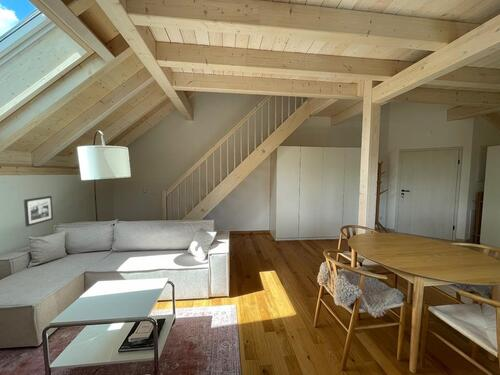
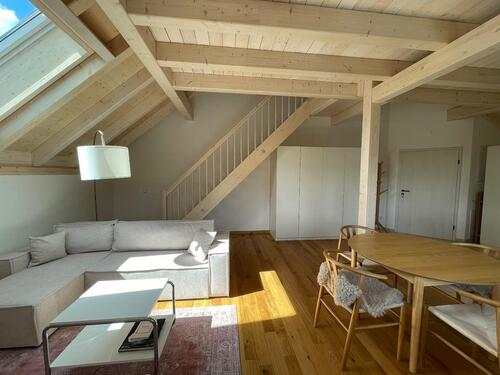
- picture frame [23,195,54,227]
